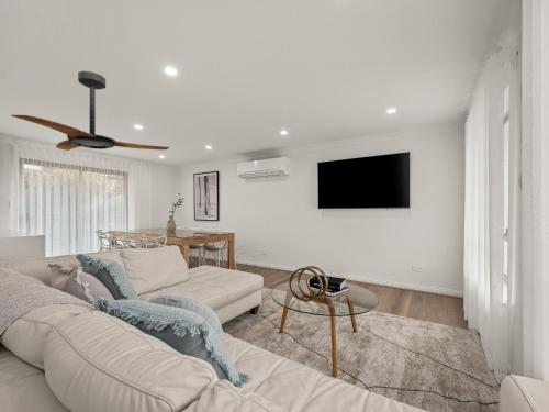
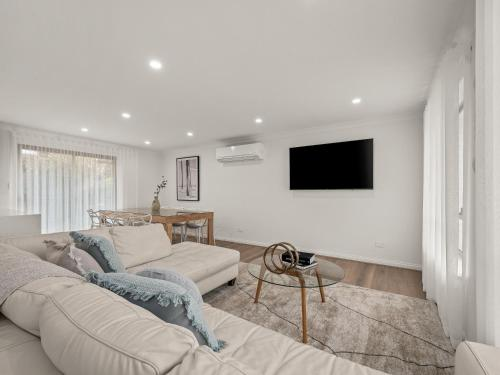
- ceiling fan [10,70,170,152]
